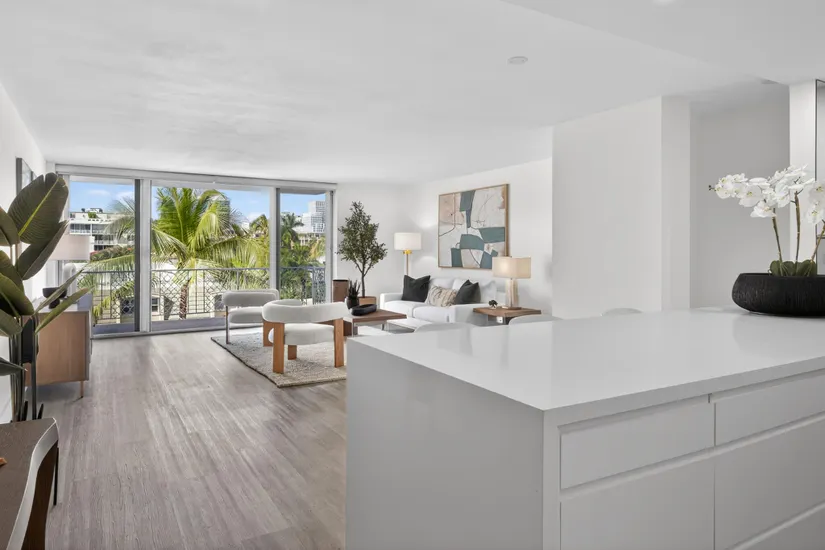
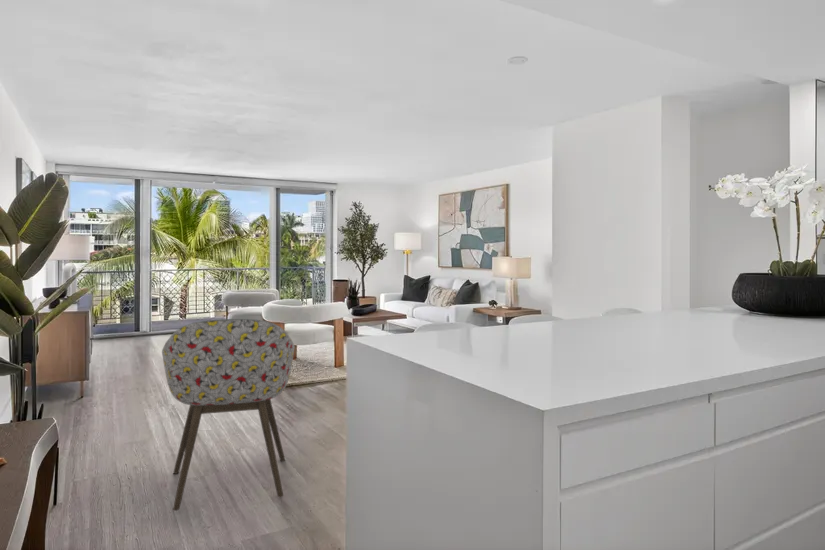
+ chair [161,318,296,512]
